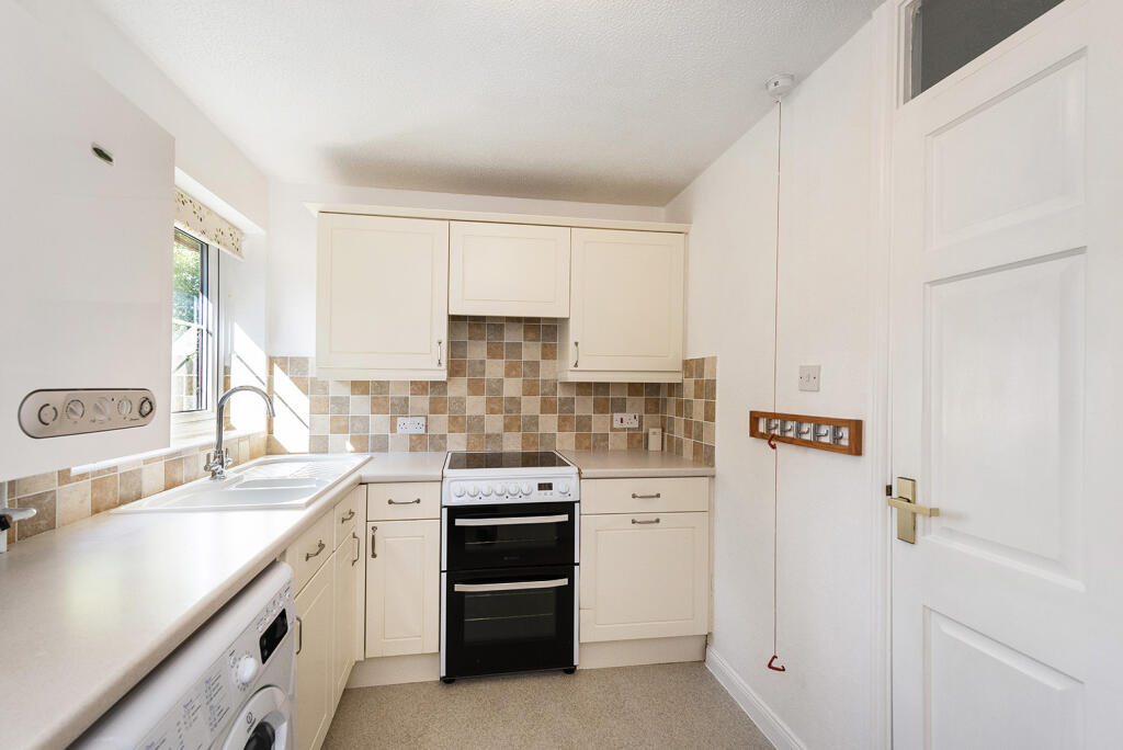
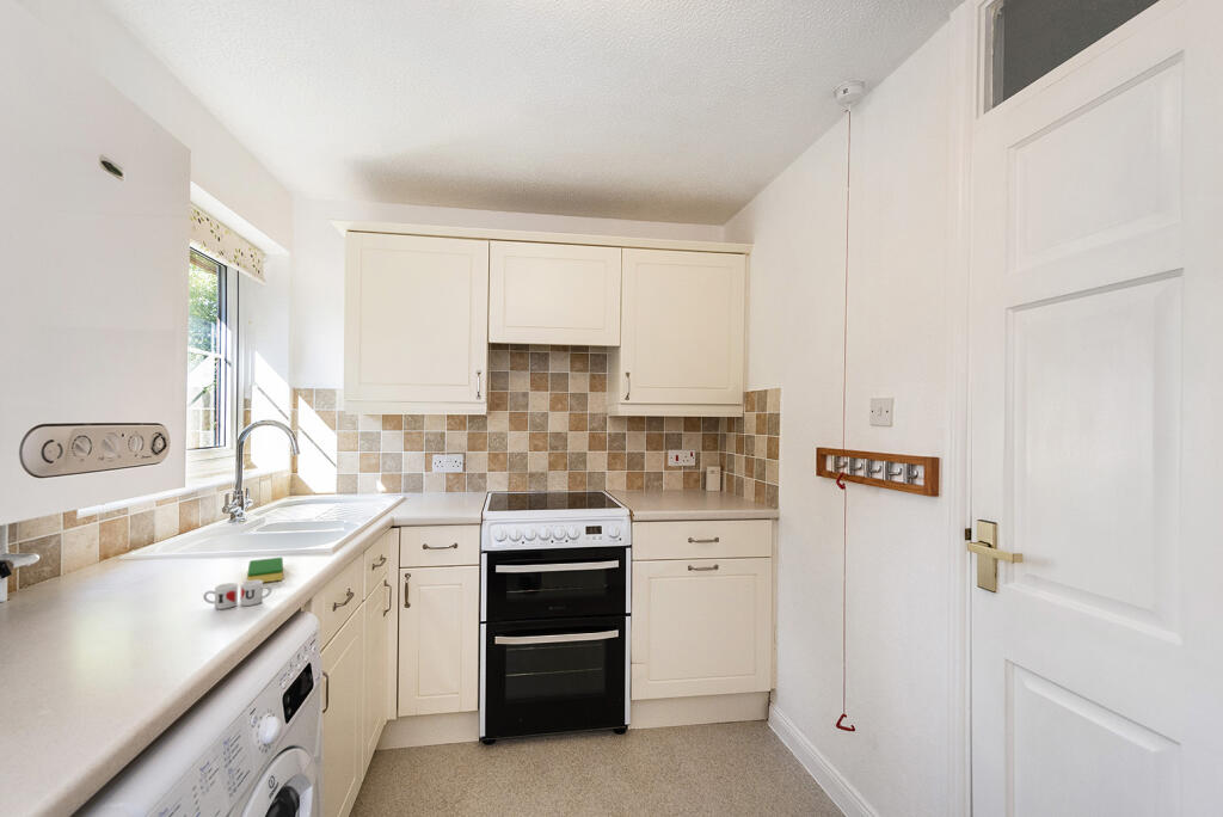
+ dish sponge [246,557,284,584]
+ mug [202,580,272,610]
